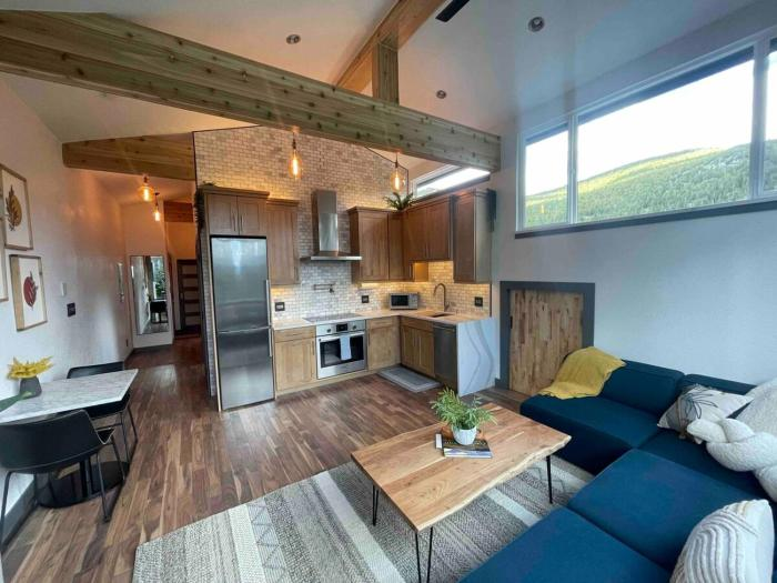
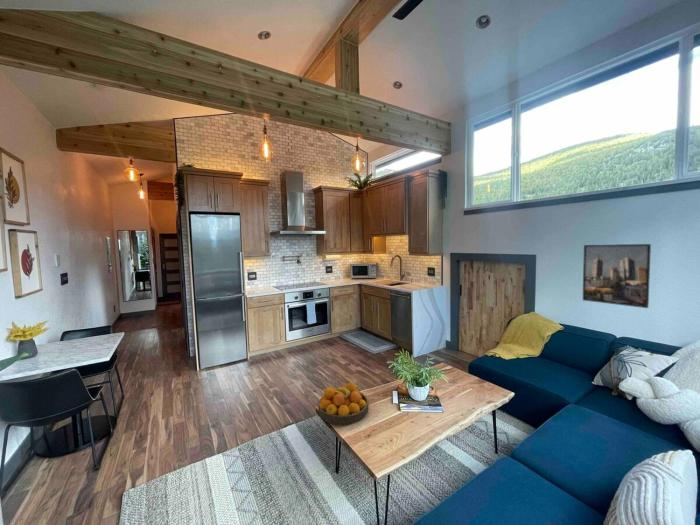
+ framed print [582,243,652,309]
+ fruit bowl [317,380,370,426]
